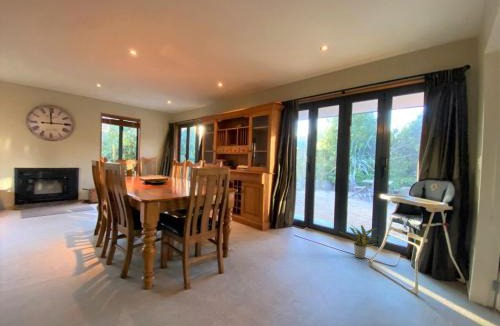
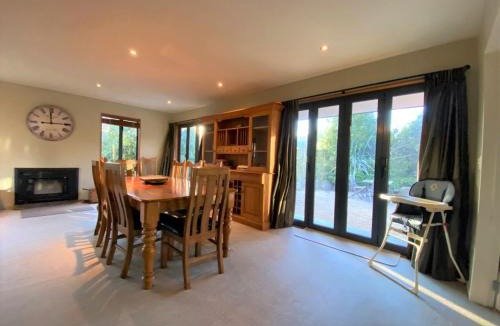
- potted plant [338,224,384,259]
